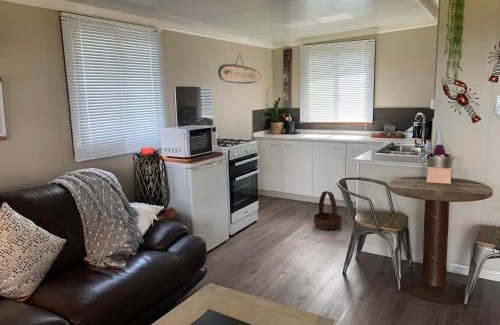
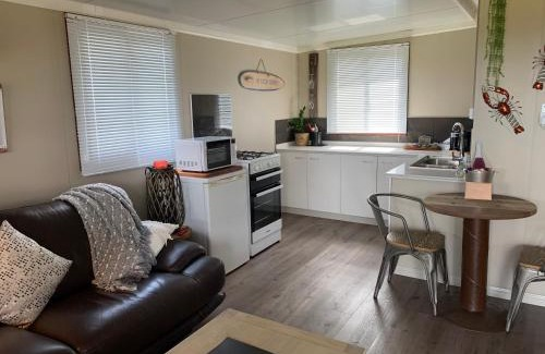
- basket [313,190,343,231]
